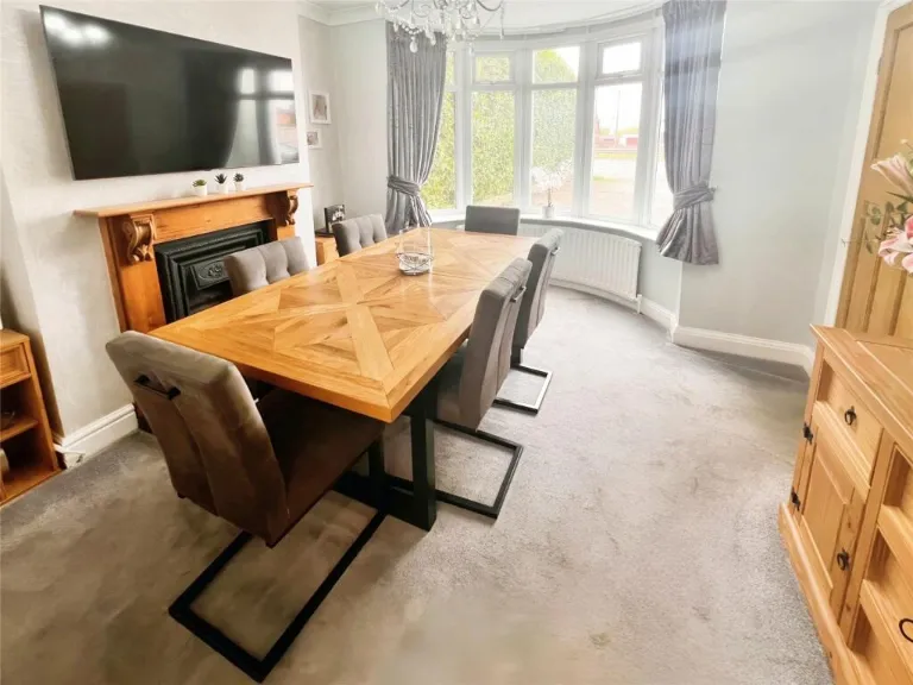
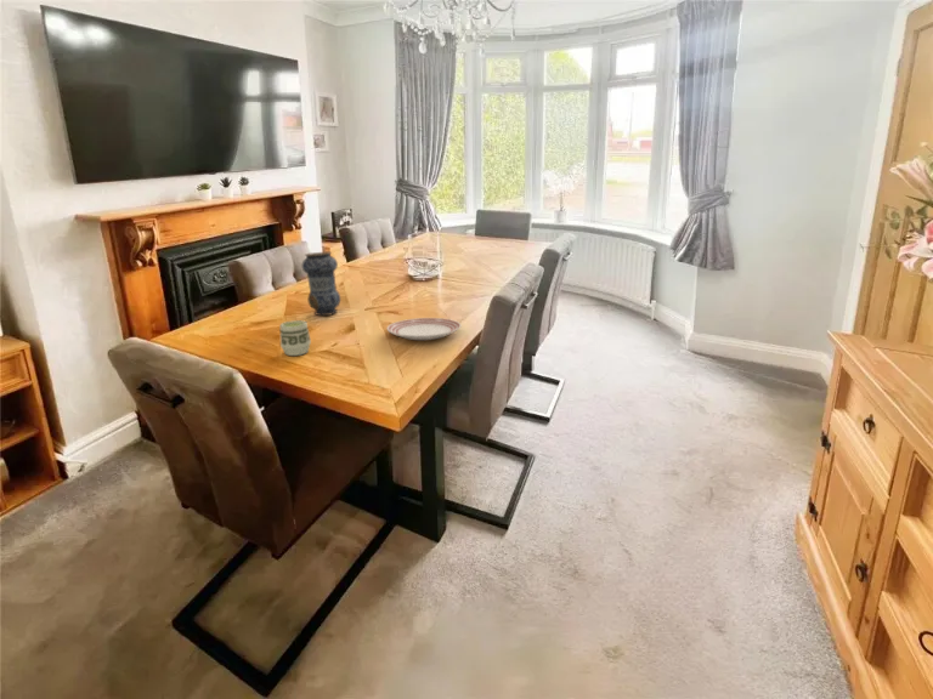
+ vase [301,251,341,317]
+ cup [279,319,312,357]
+ dinner plate [386,317,462,341]
